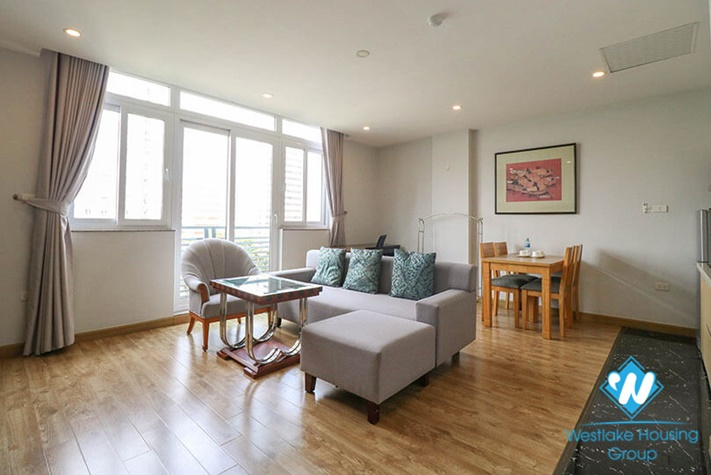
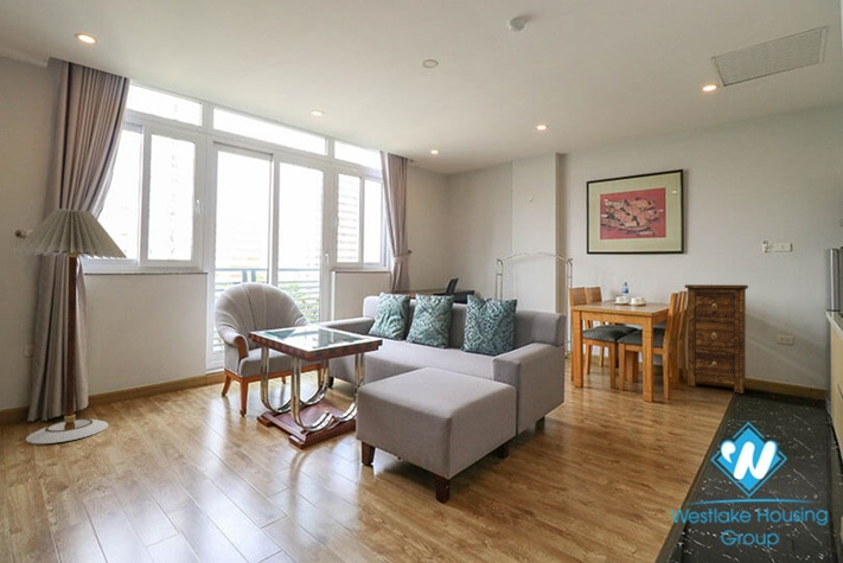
+ cabinet [684,283,749,395]
+ floor lamp [9,207,128,444]
